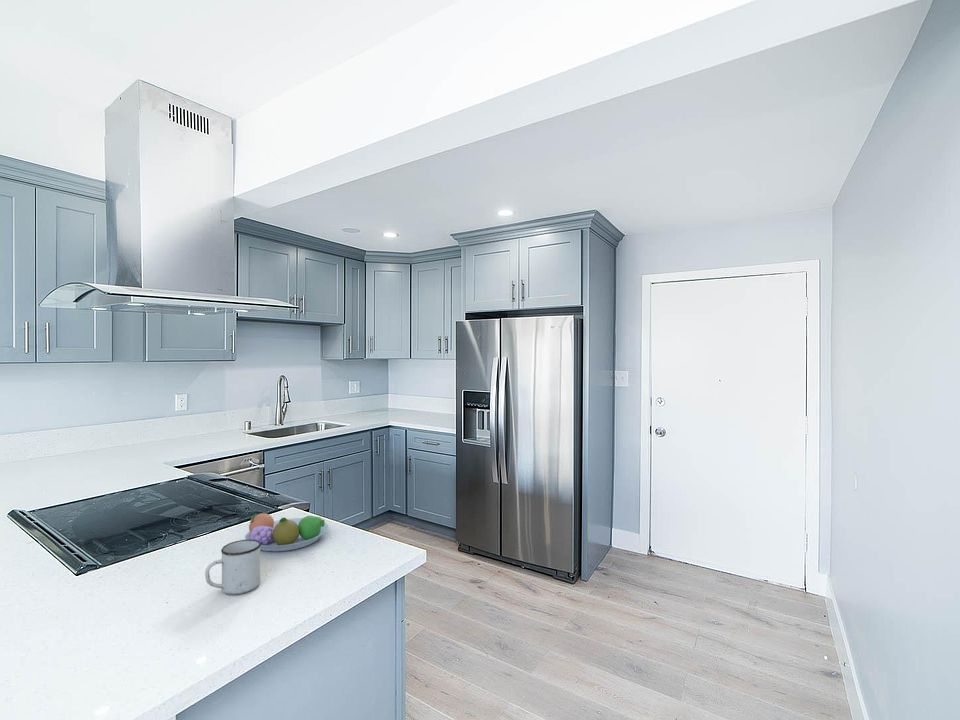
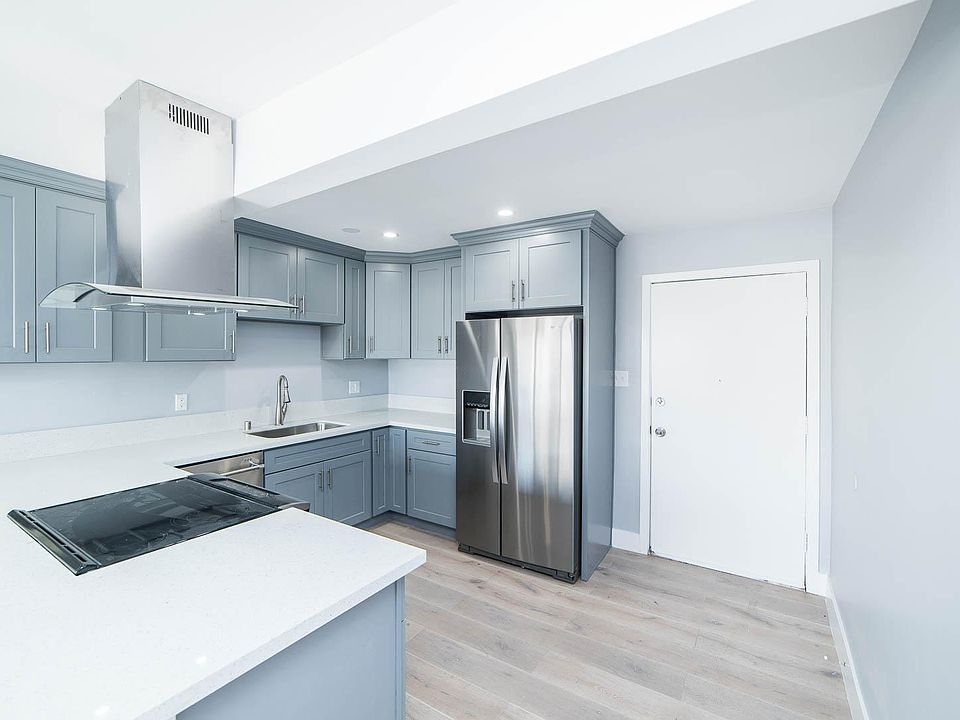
- fruit bowl [244,512,329,552]
- mug [204,539,261,595]
